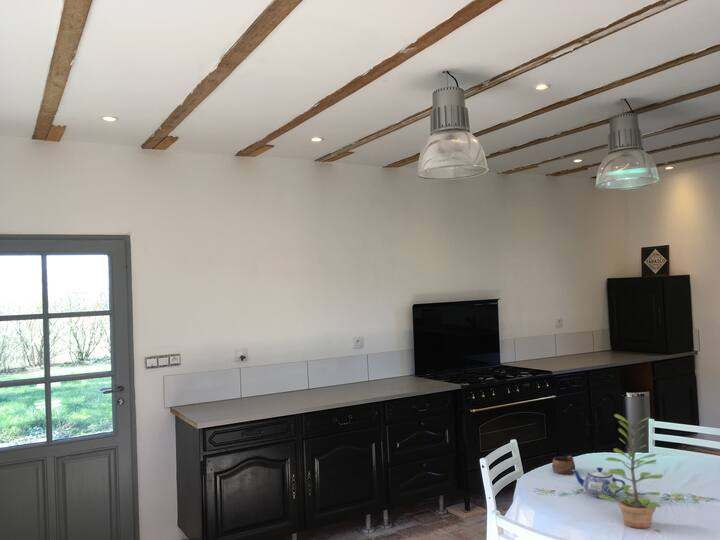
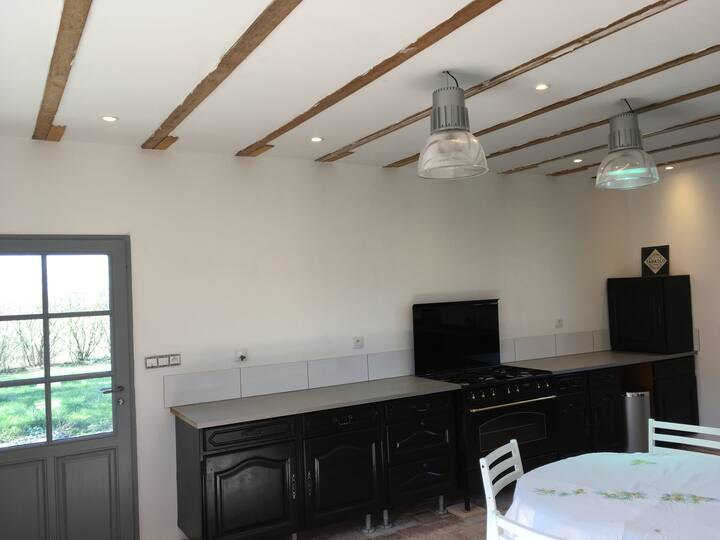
- plant [598,413,664,529]
- cup [551,455,576,475]
- teapot [572,466,626,498]
